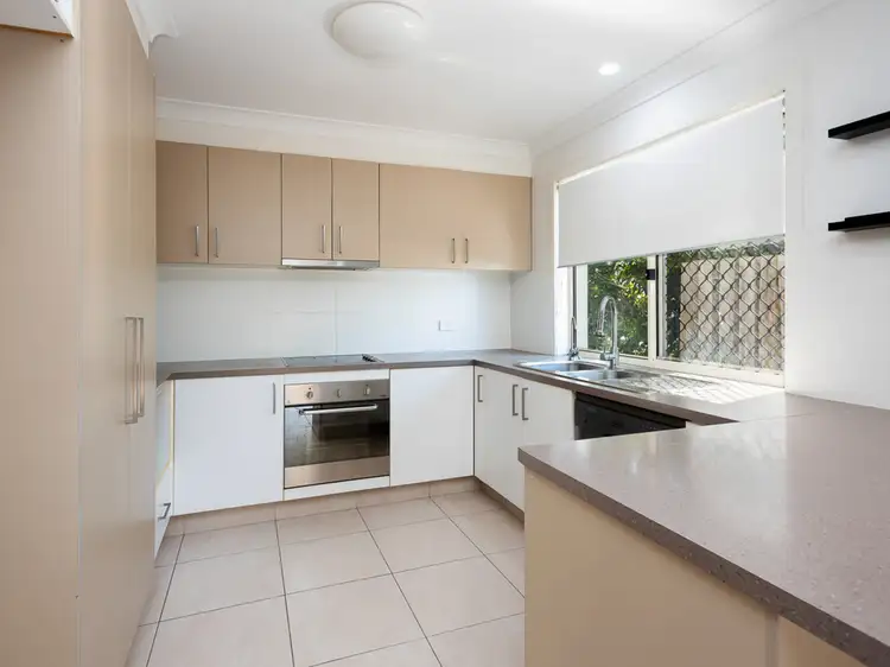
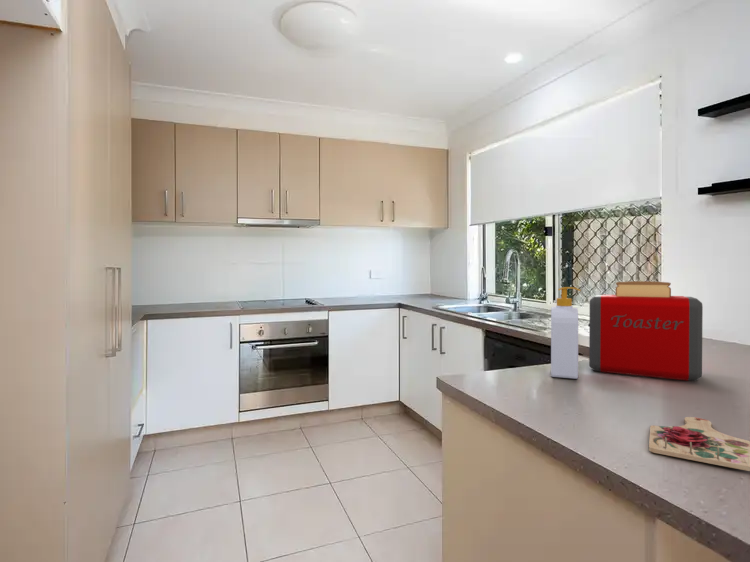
+ toaster [587,280,704,382]
+ soap bottle [550,286,581,380]
+ cutting board [648,416,750,472]
